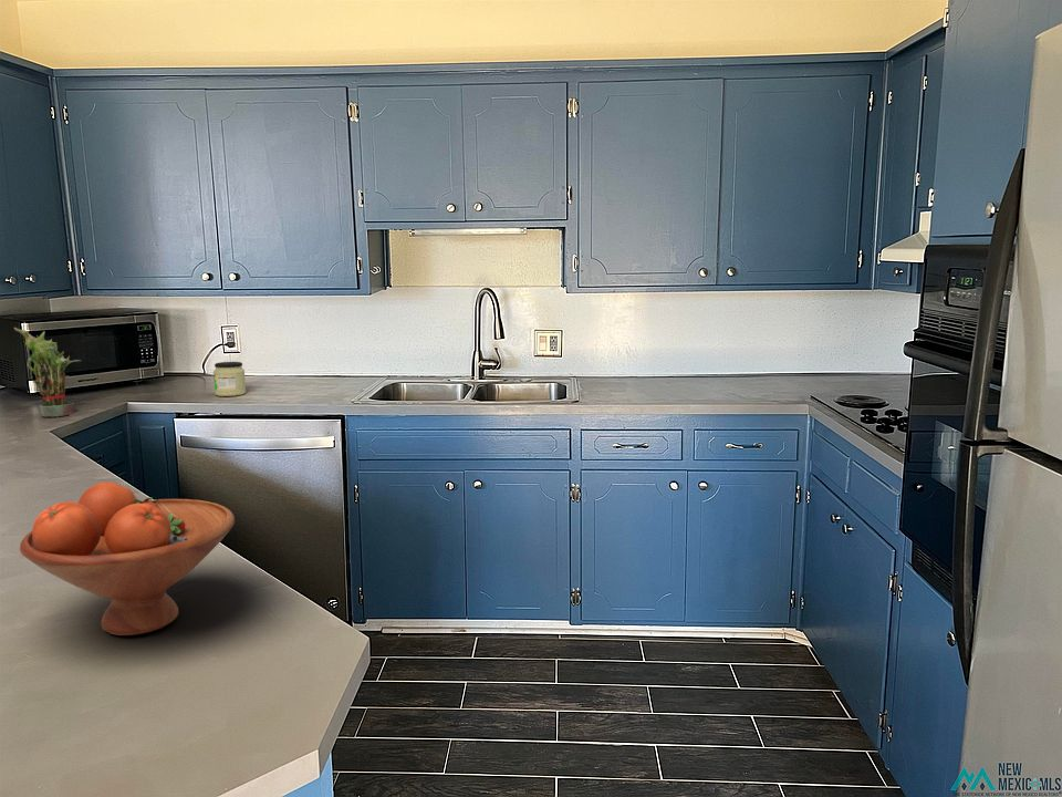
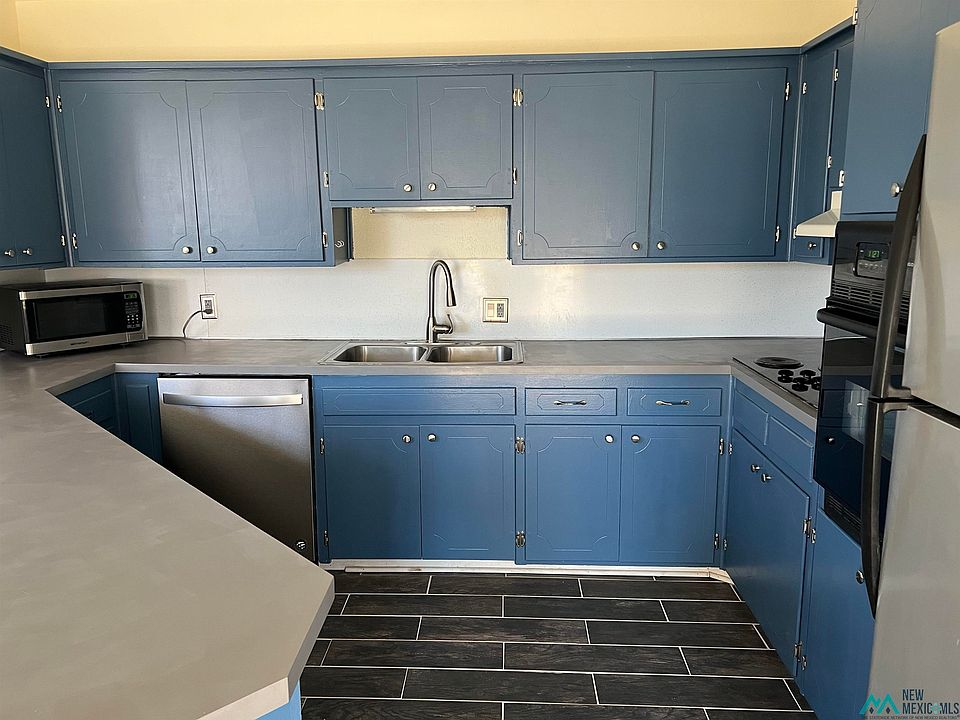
- potted plant [13,327,82,417]
- jar [212,361,247,397]
- fruit bowl [19,482,236,636]
